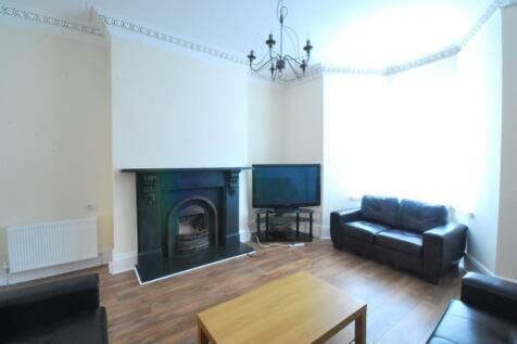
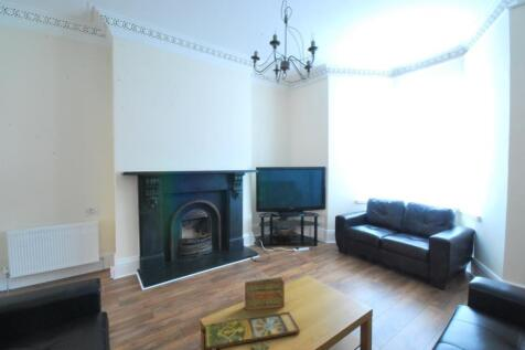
+ board game [204,276,301,350]
